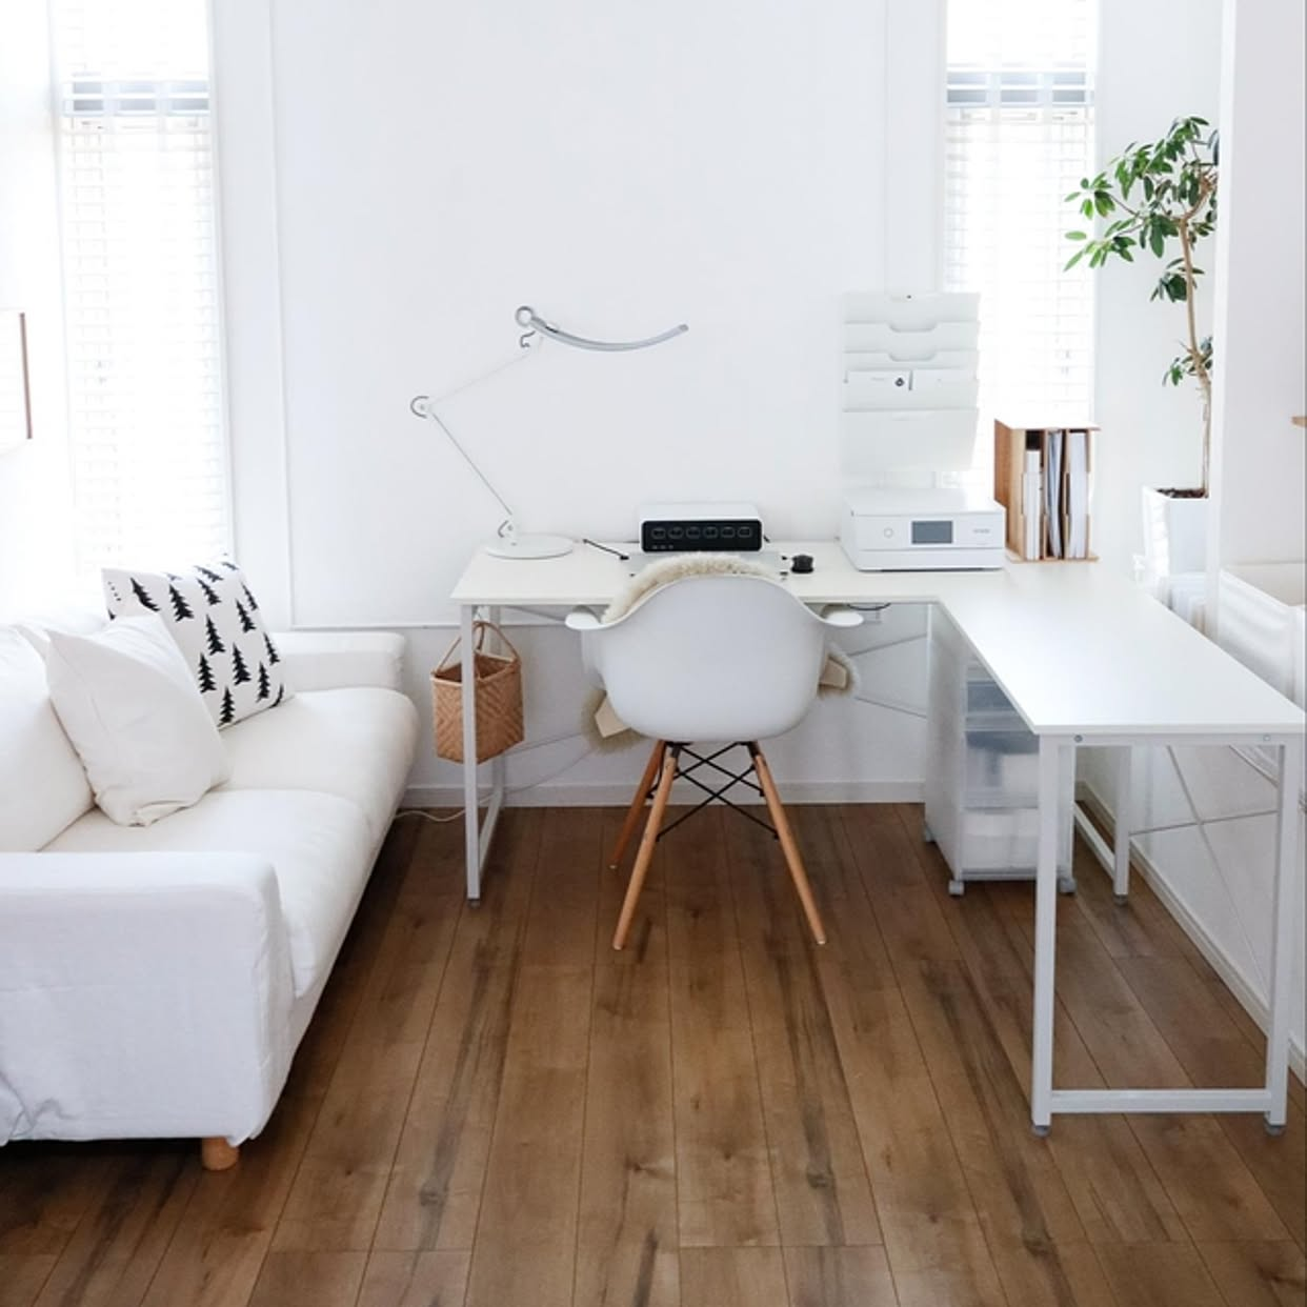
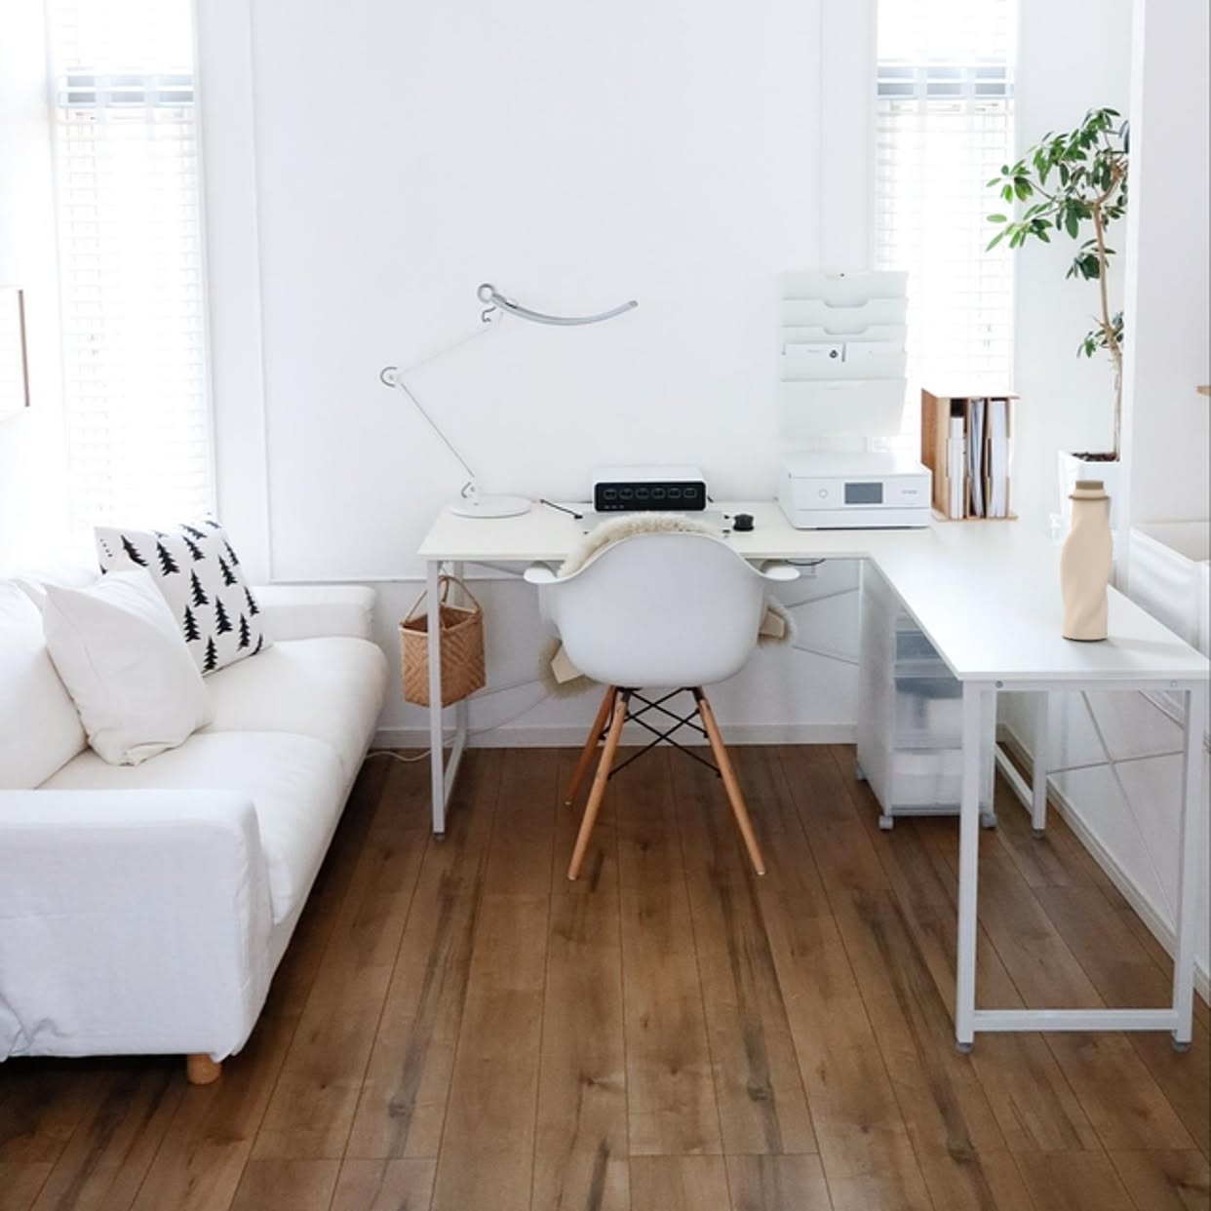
+ water bottle [1059,479,1115,641]
